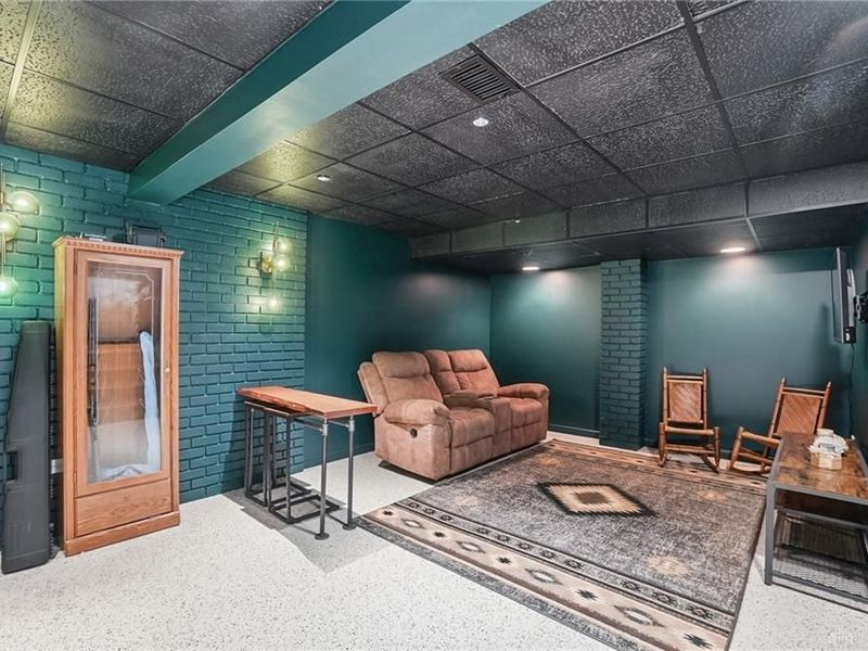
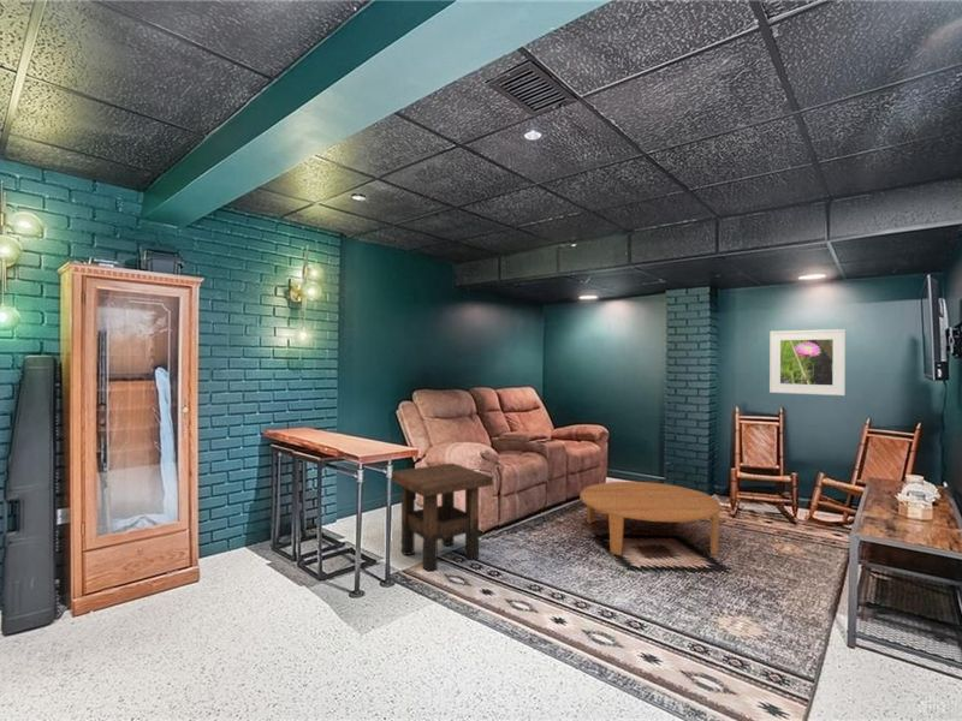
+ coffee table [578,481,723,556]
+ side table [391,463,494,573]
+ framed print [768,328,847,397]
